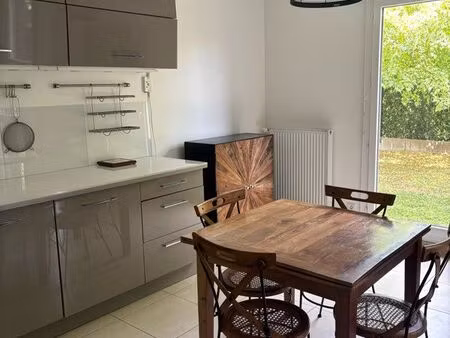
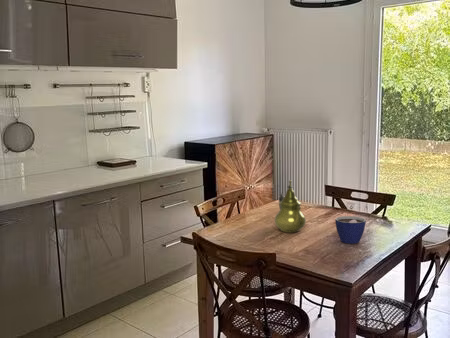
+ teapot [274,180,307,233]
+ cup [334,215,367,245]
